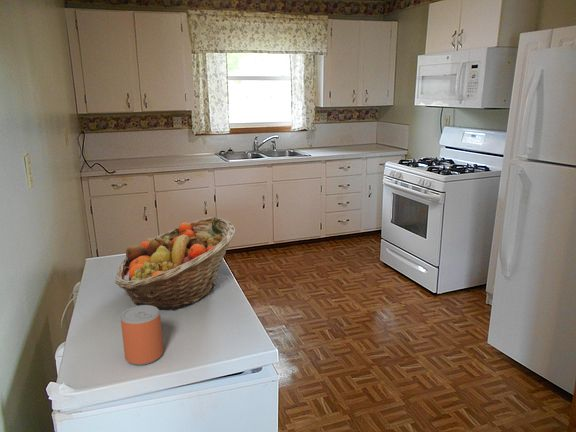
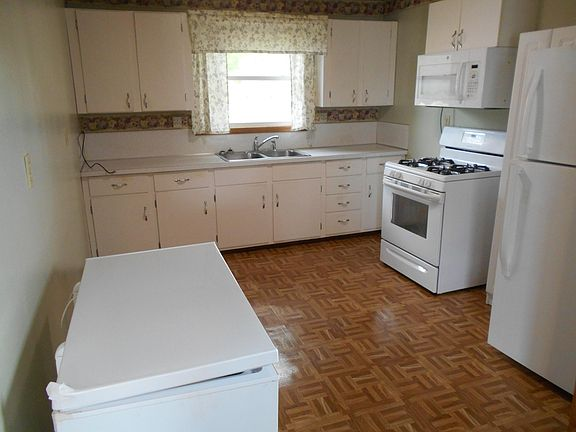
- fruit basket [114,216,237,311]
- beverage can [120,305,164,366]
